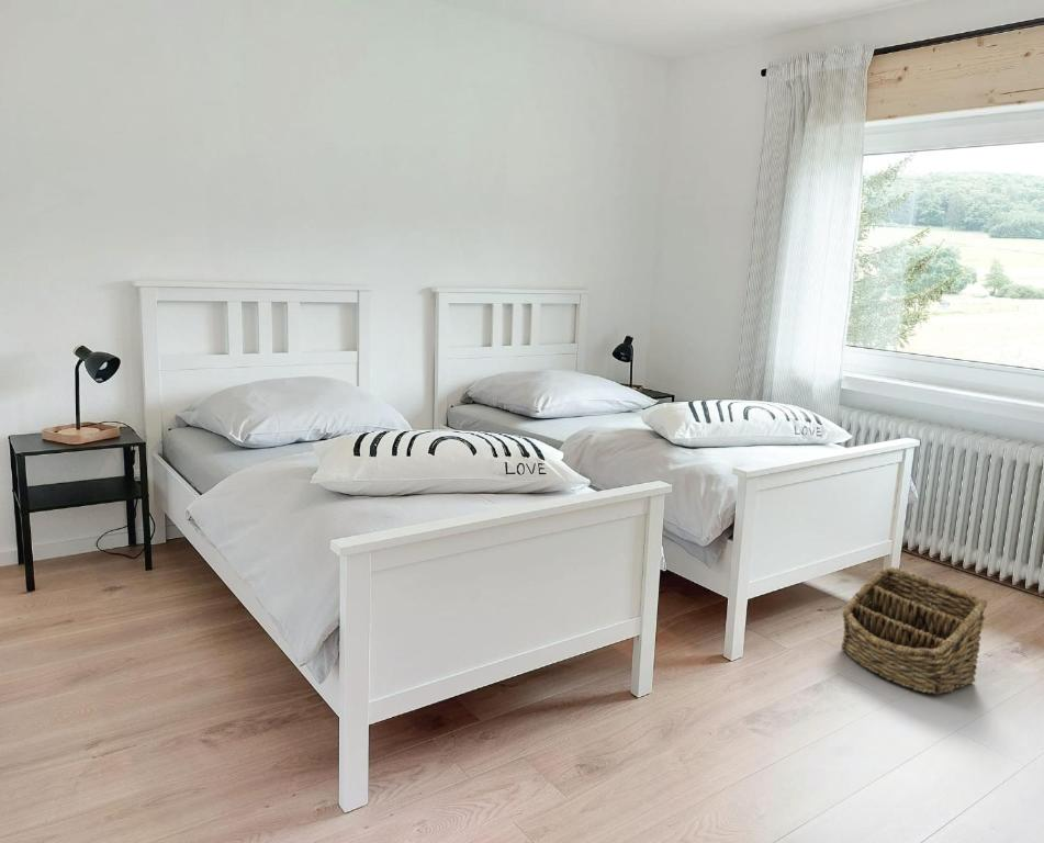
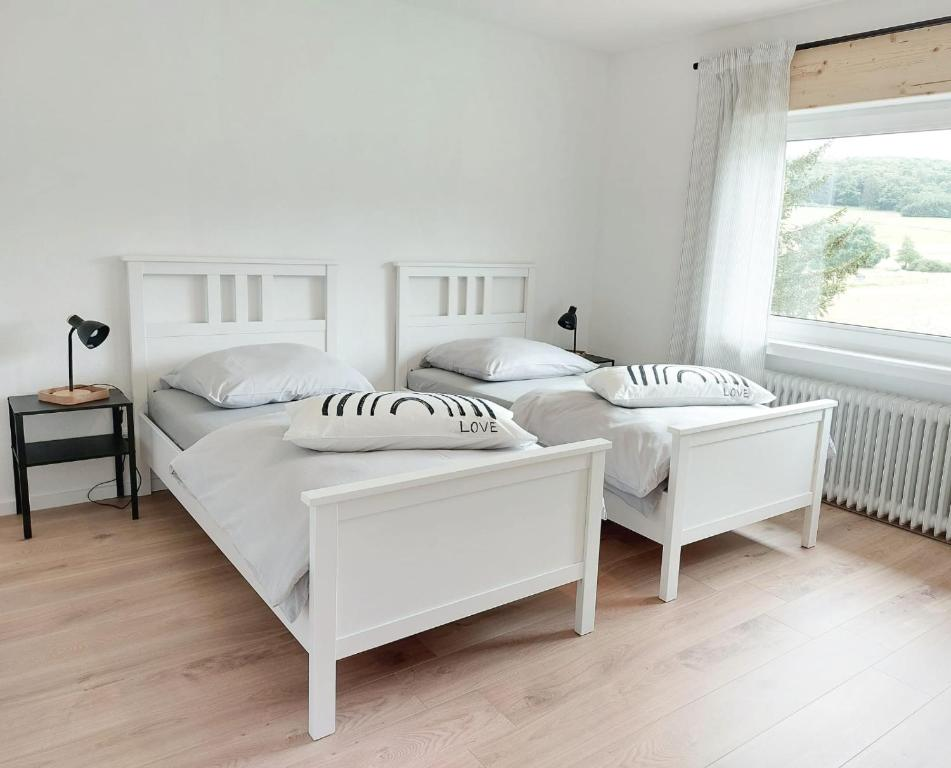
- basket [840,566,988,696]
